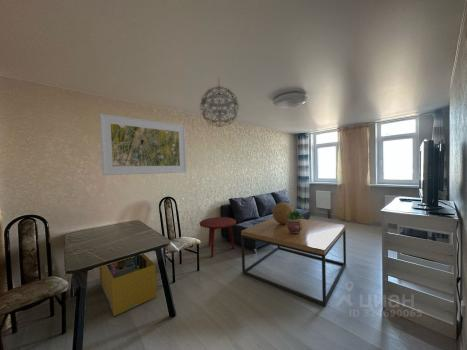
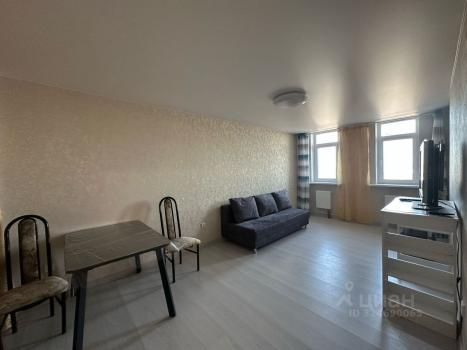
- pendant light [199,76,240,128]
- storage bin [99,253,158,317]
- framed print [99,113,188,176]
- potted plant [285,208,305,233]
- coffee table [240,217,347,307]
- side table [199,216,237,258]
- decorative sphere [272,202,295,224]
